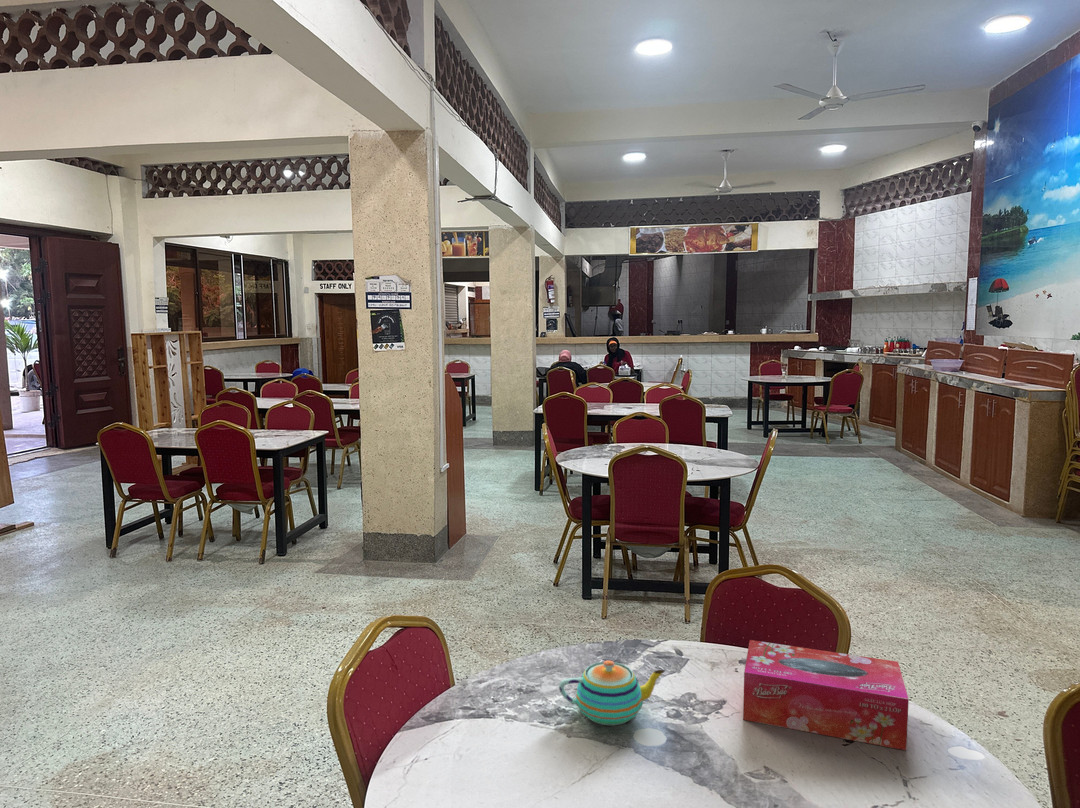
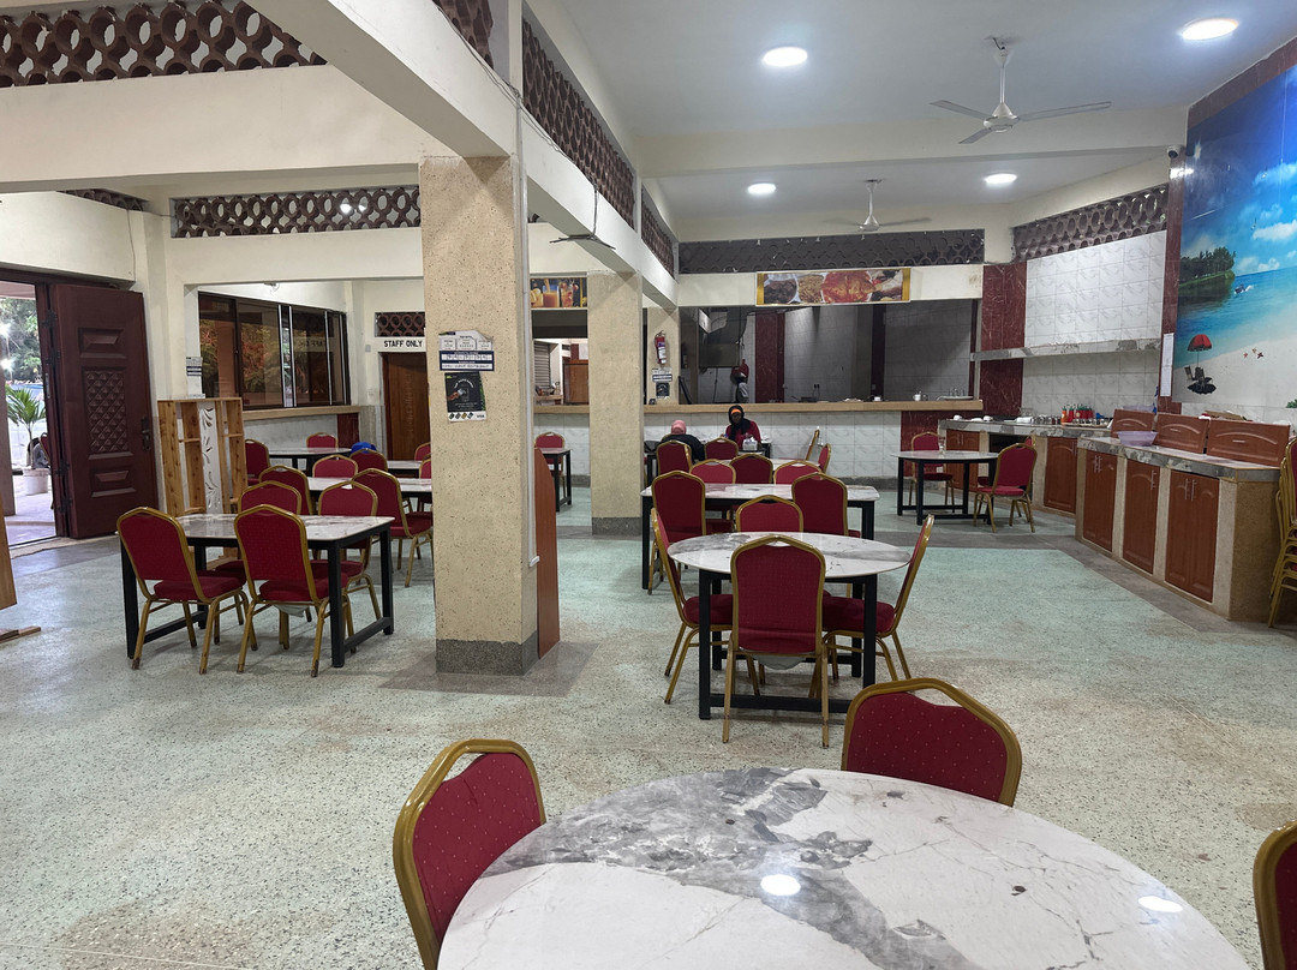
- tissue box [742,639,910,751]
- teapot [558,660,667,726]
